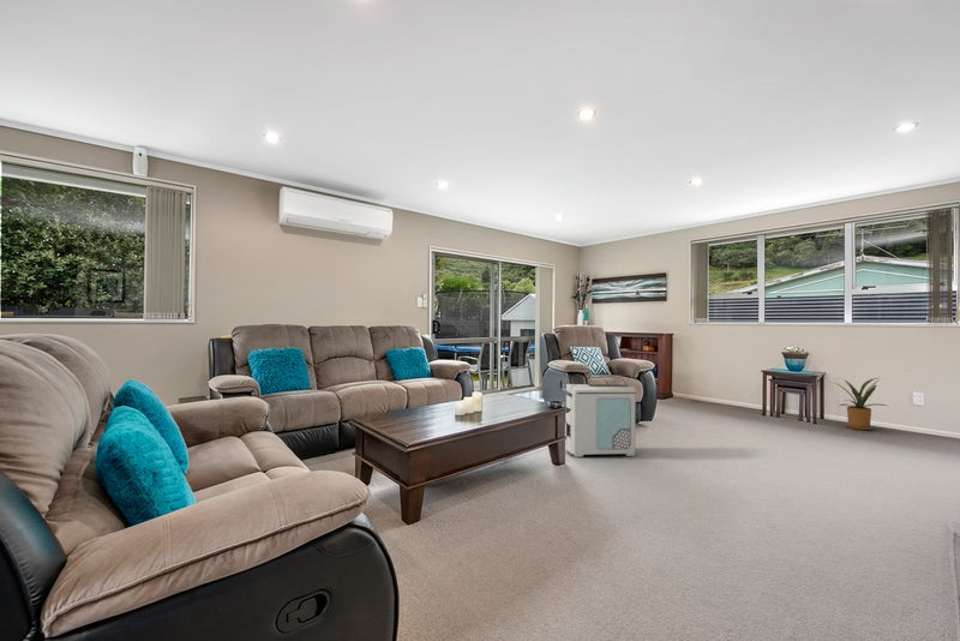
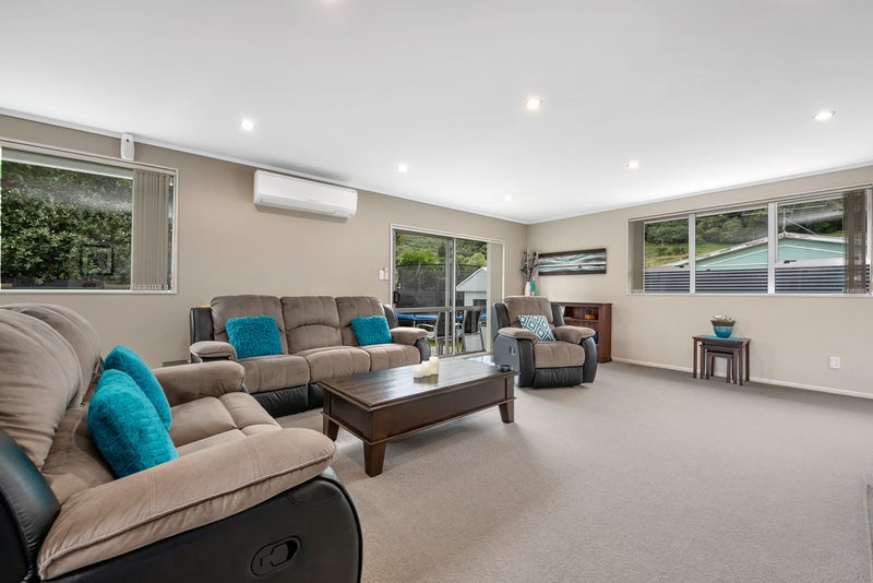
- house plant [829,377,890,431]
- air purifier [565,383,637,459]
